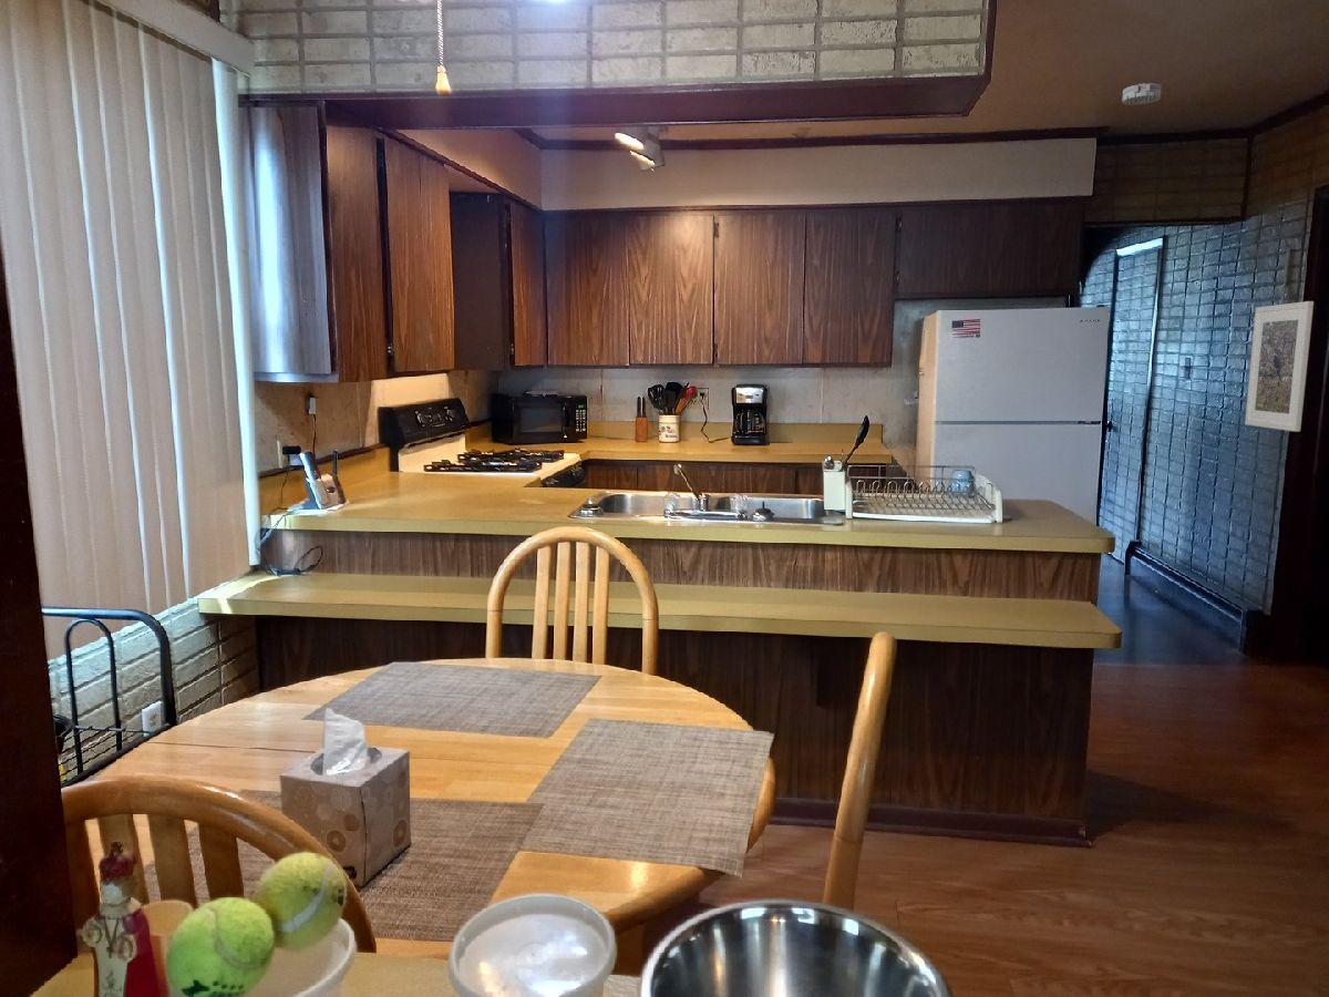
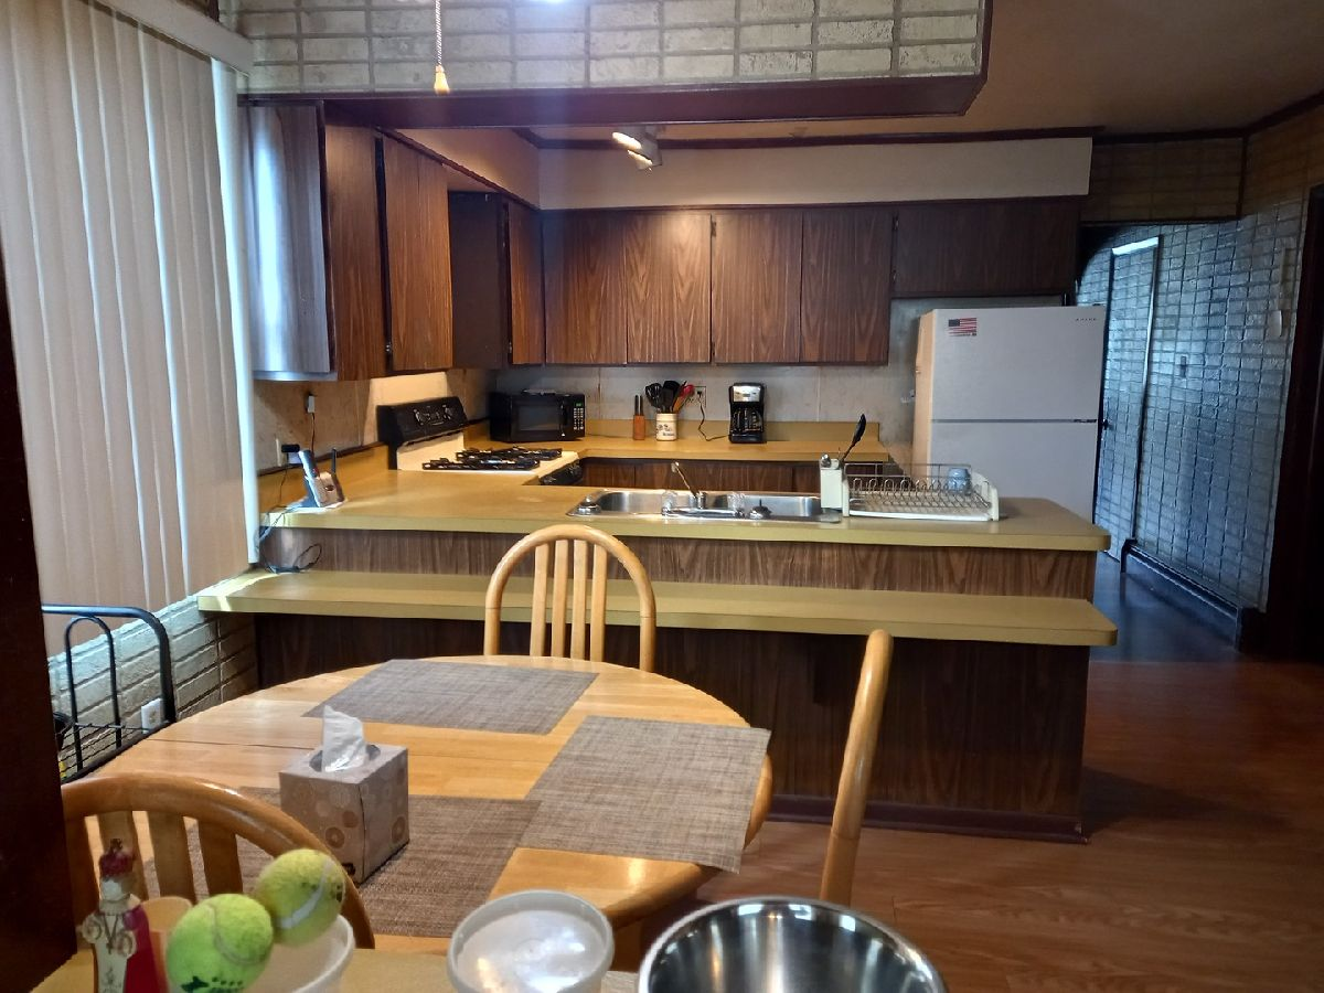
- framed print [1244,300,1315,433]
- smoke detector [1121,82,1162,106]
